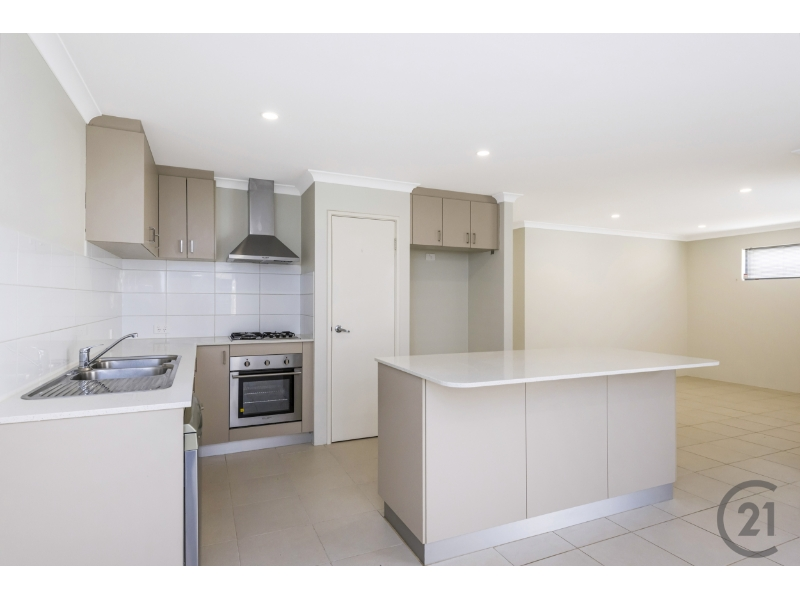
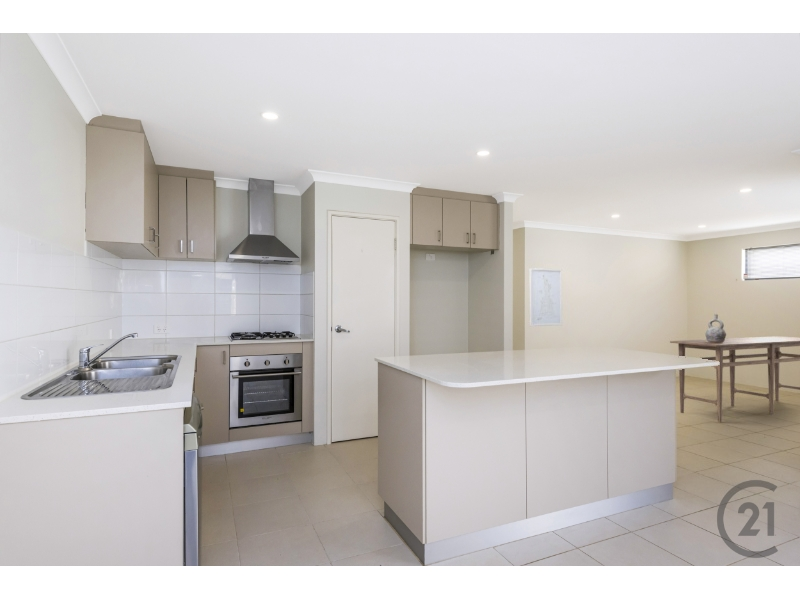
+ ceramic vessel [704,313,727,342]
+ dining table [669,335,800,423]
+ wall art [529,267,563,327]
